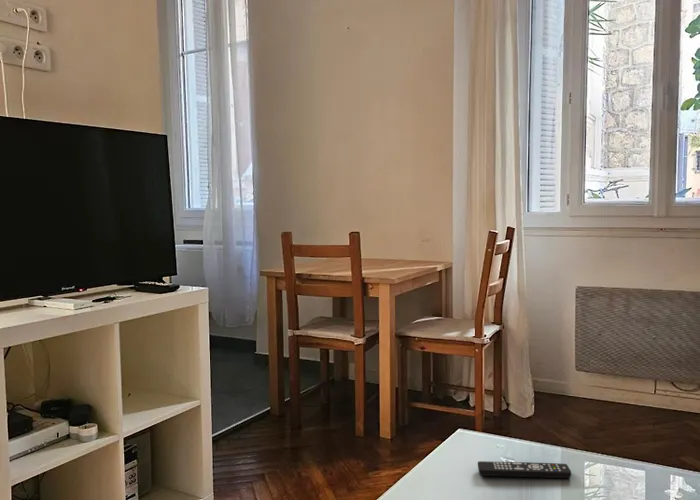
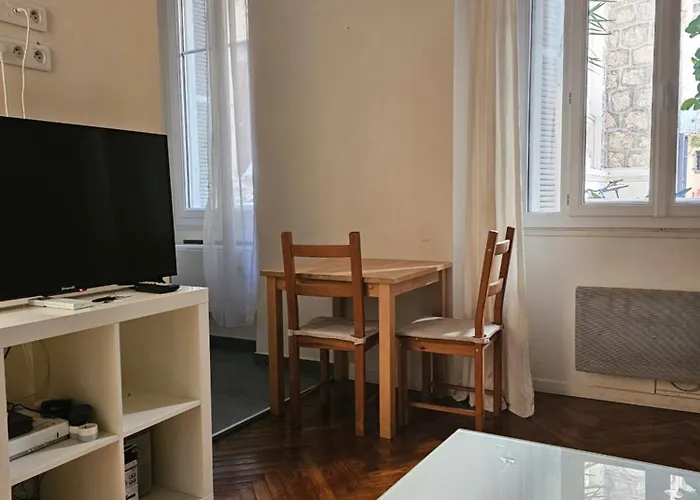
- remote control [477,460,572,479]
